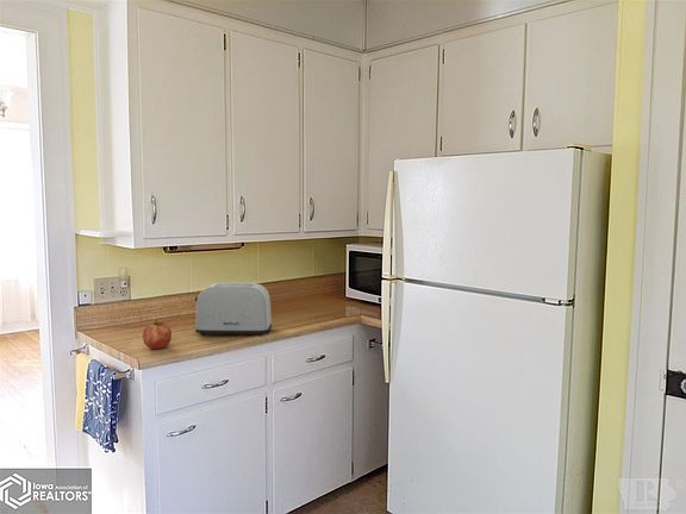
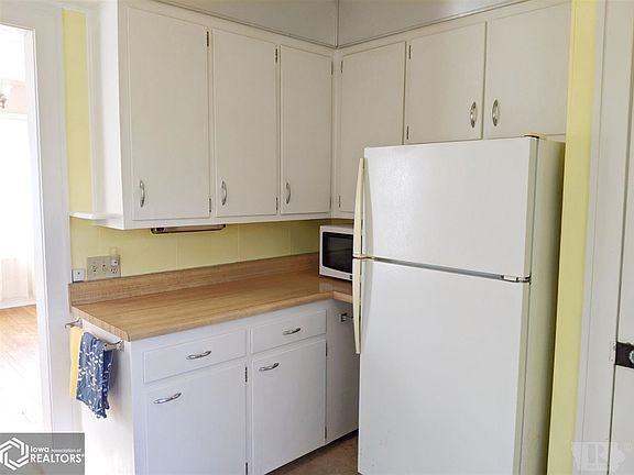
- fruit [142,319,173,350]
- toaster [194,282,273,337]
